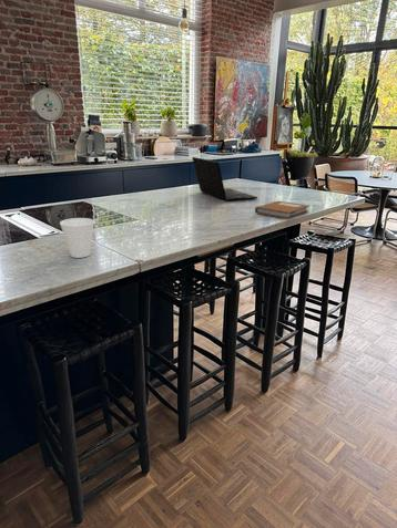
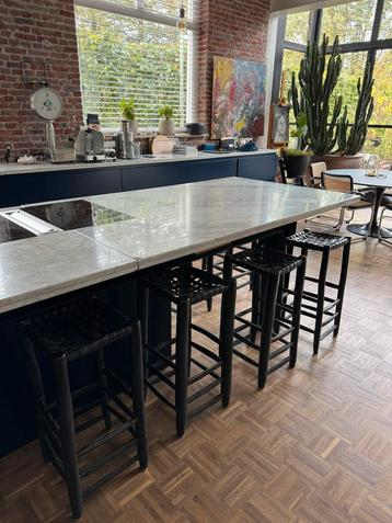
- cup [59,217,95,259]
- laptop [191,156,258,203]
- notebook [254,200,309,220]
